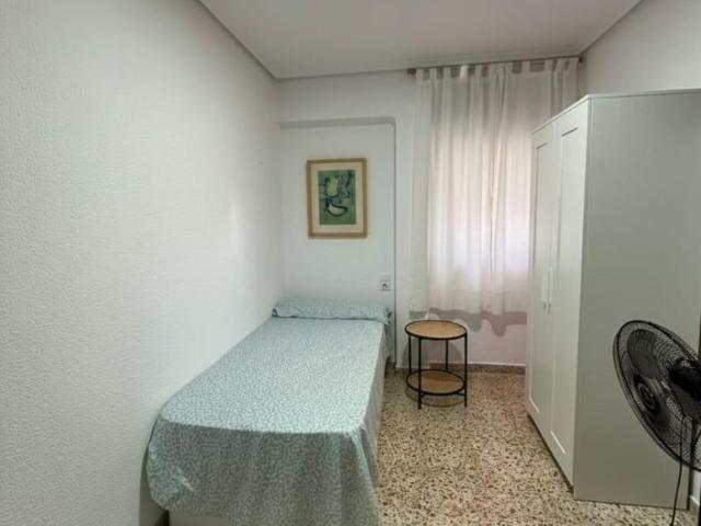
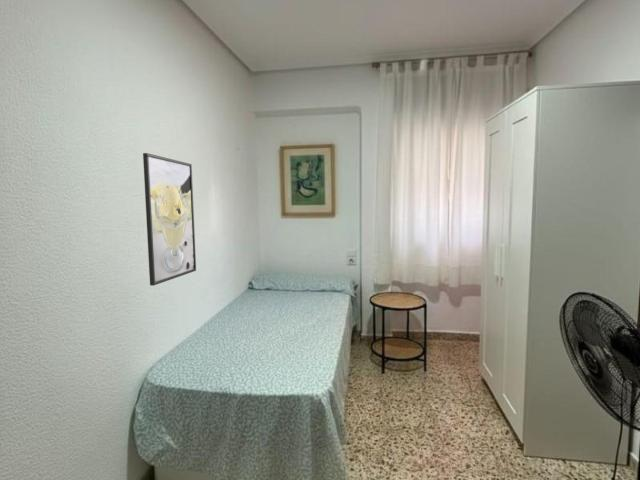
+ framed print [142,152,197,287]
